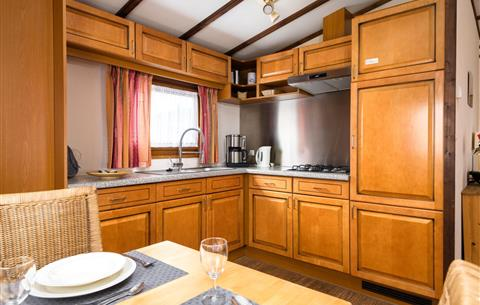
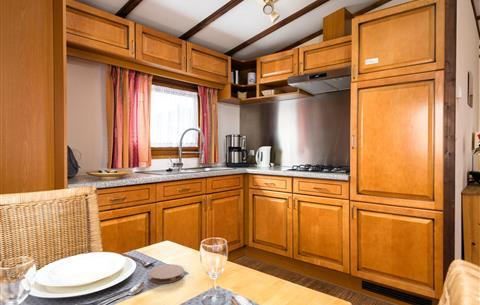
+ coaster [148,263,185,285]
